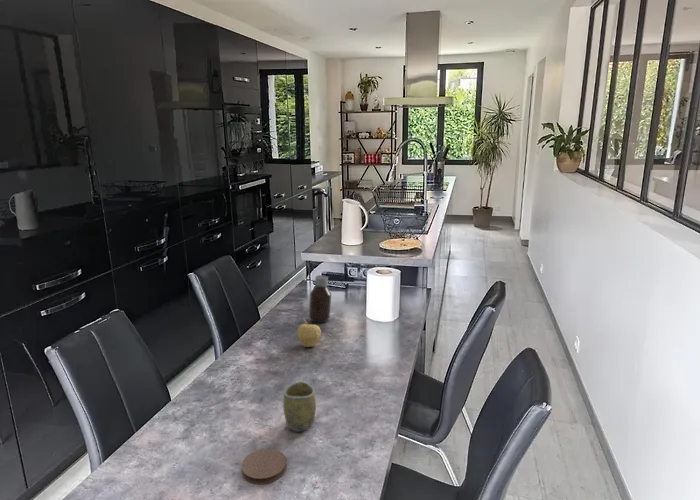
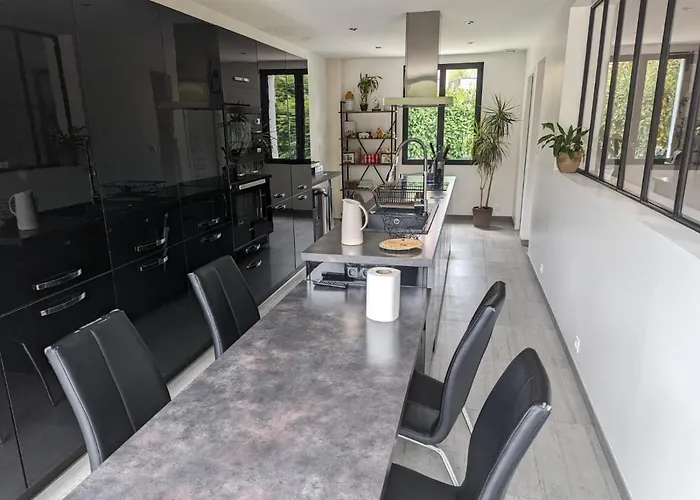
- coaster [241,447,288,485]
- fruit [296,317,322,348]
- bottle [308,274,332,324]
- cup [282,381,317,433]
